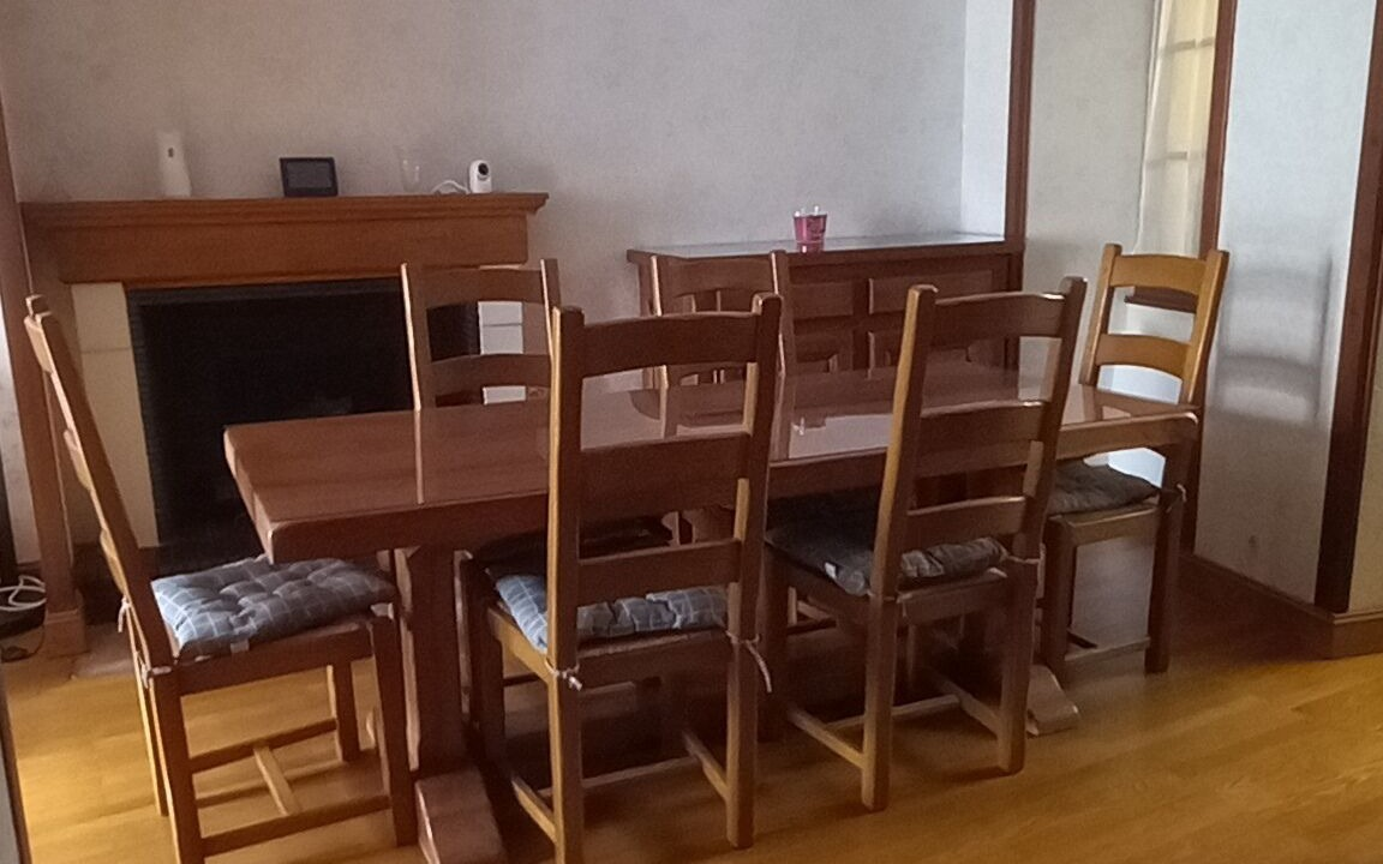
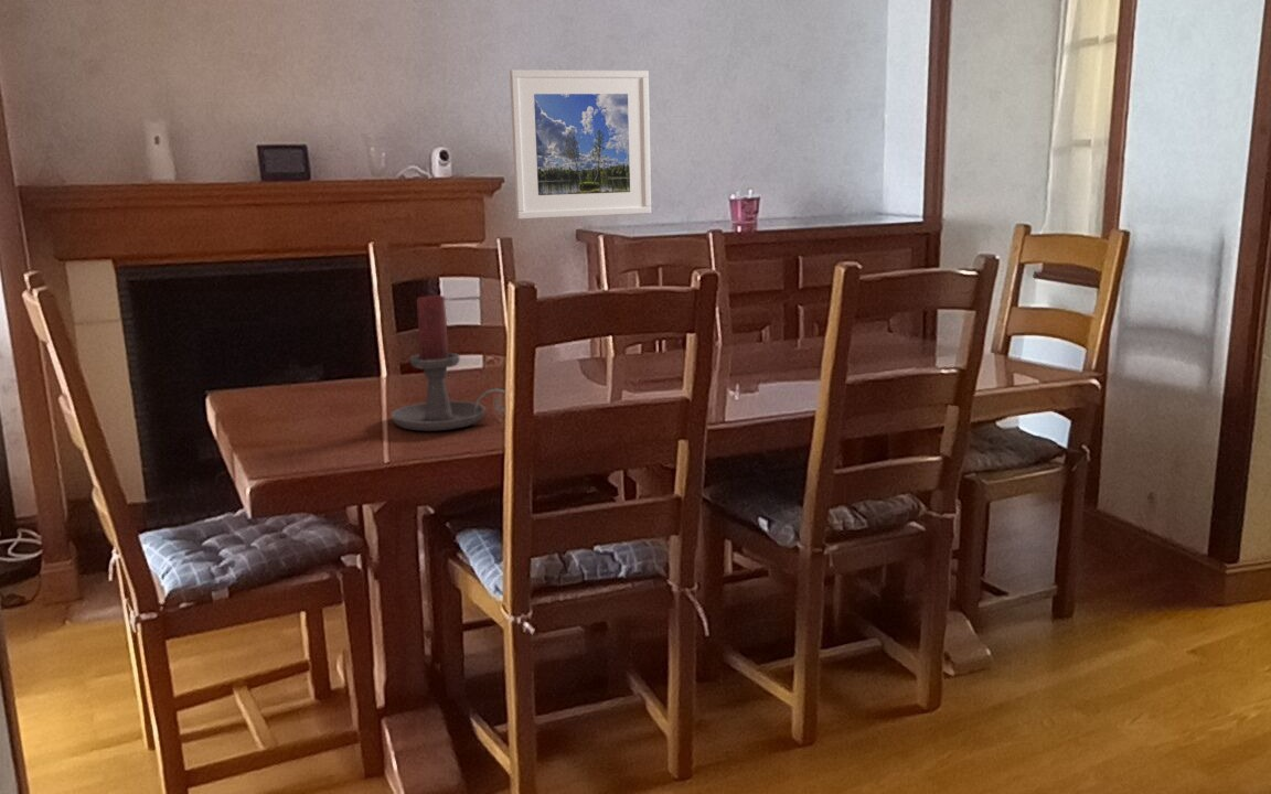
+ candle holder [389,294,506,432]
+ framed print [509,68,652,221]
